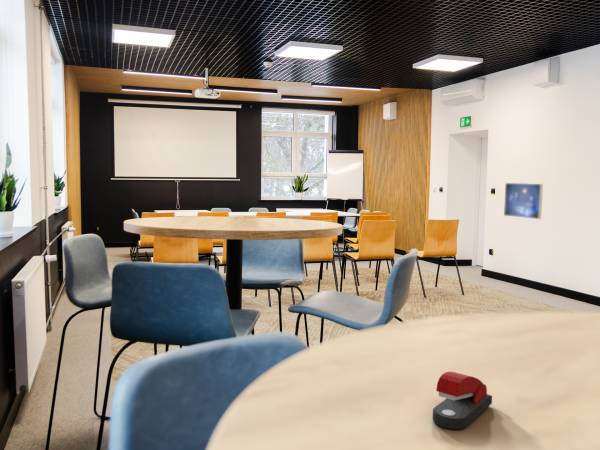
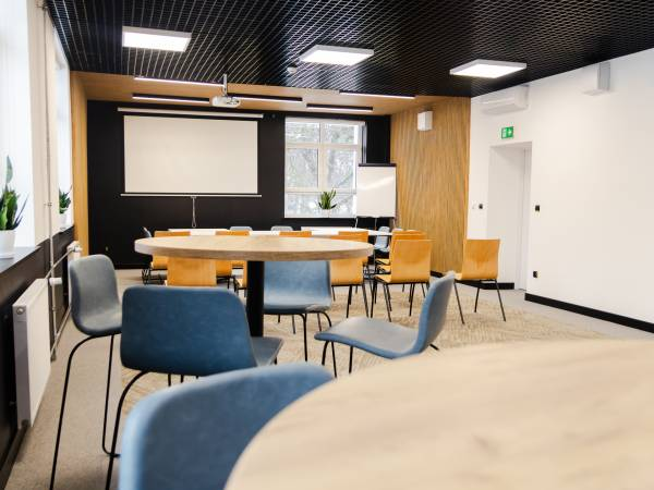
- stapler [432,371,493,430]
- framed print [503,182,544,220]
